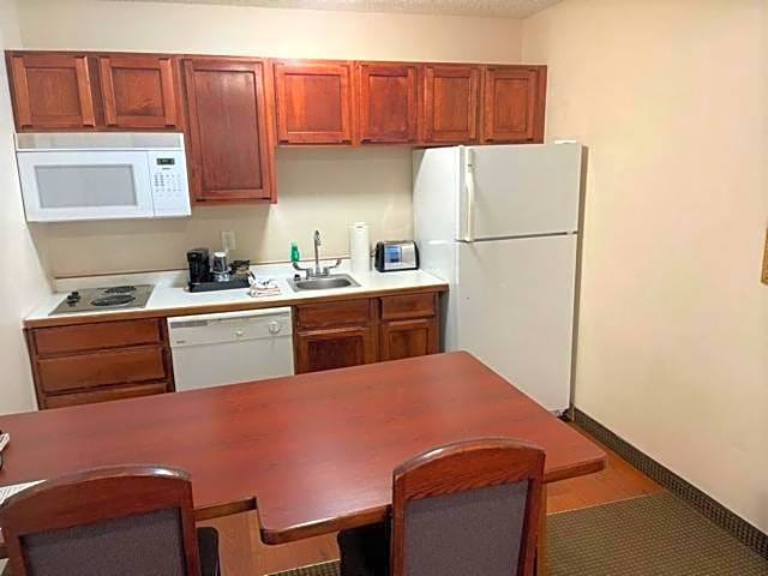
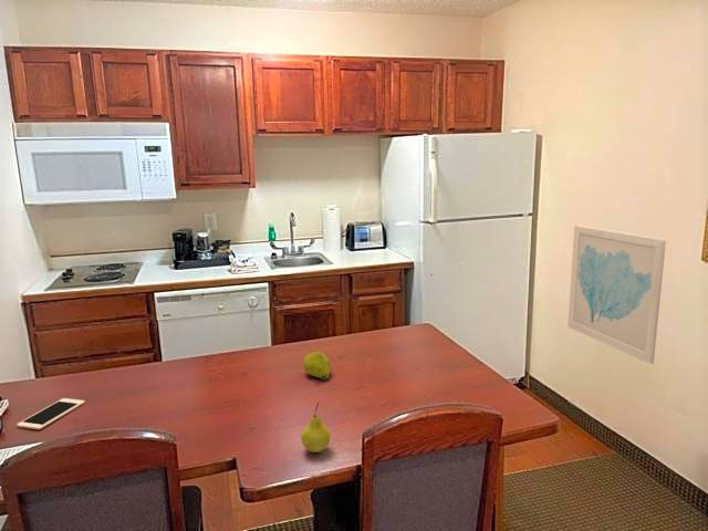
+ wall art [566,225,667,365]
+ fruit [302,351,331,385]
+ fruit [300,402,332,454]
+ cell phone [15,397,86,430]
